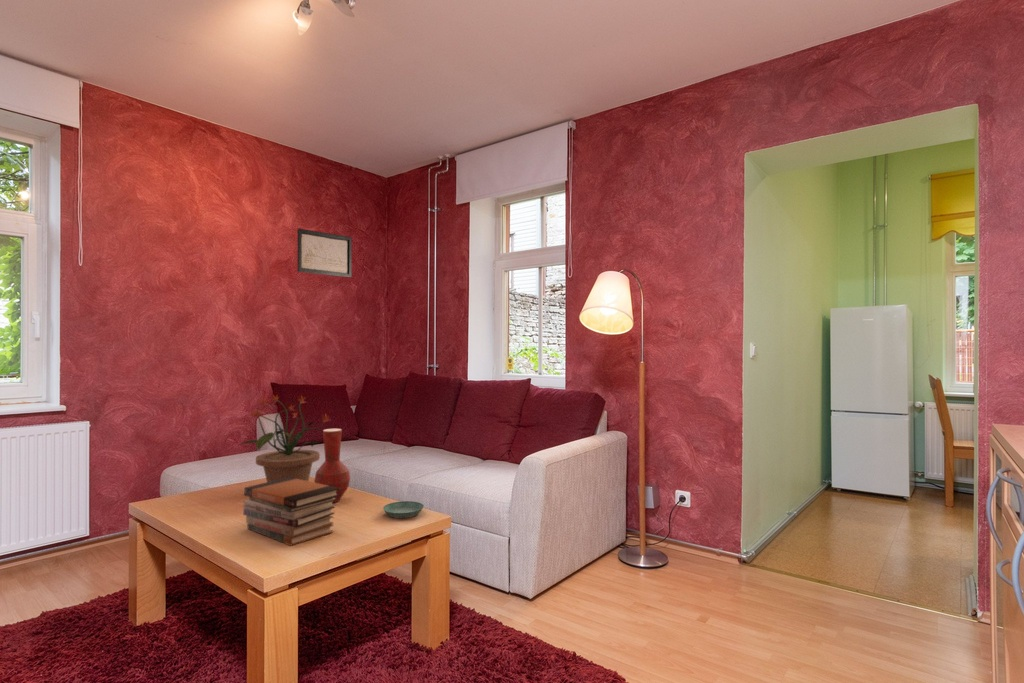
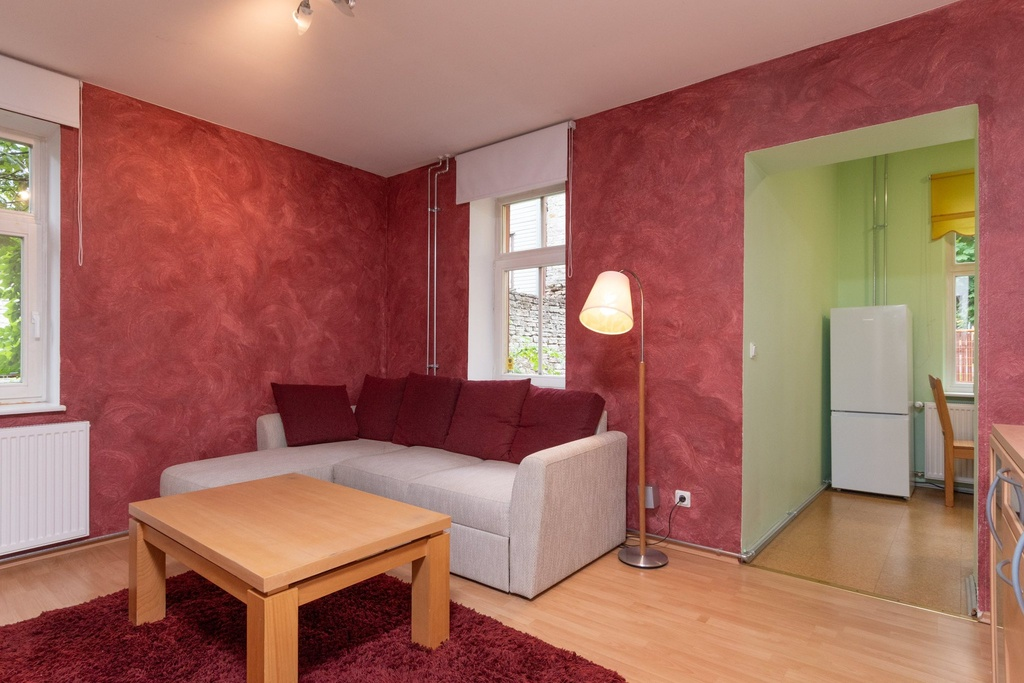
- potted plant [238,393,331,482]
- book stack [242,477,340,547]
- wall art [297,227,353,278]
- vase [313,428,351,504]
- saucer [382,500,425,519]
